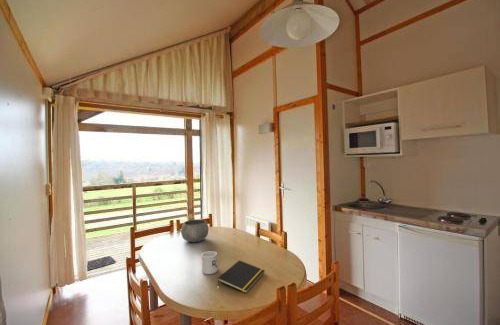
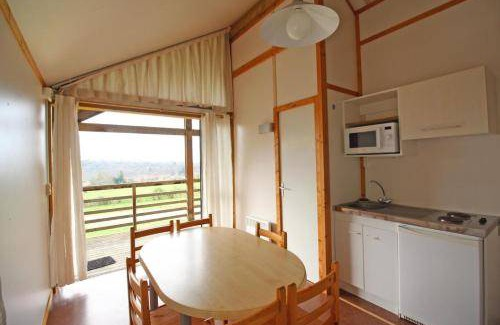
- notepad [216,260,266,294]
- mug [201,250,219,275]
- bowl [180,219,210,243]
